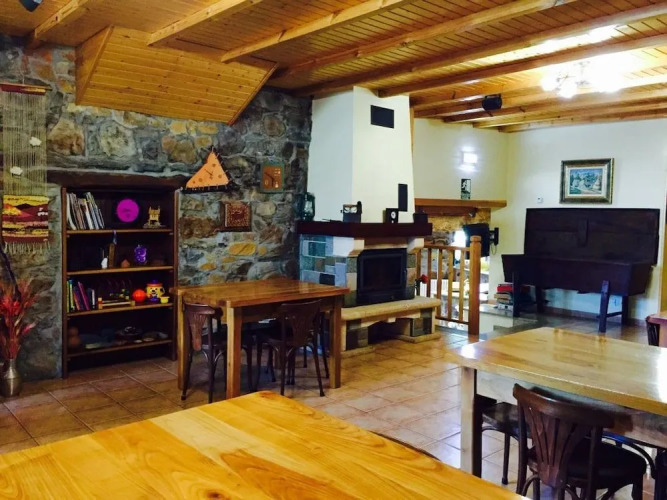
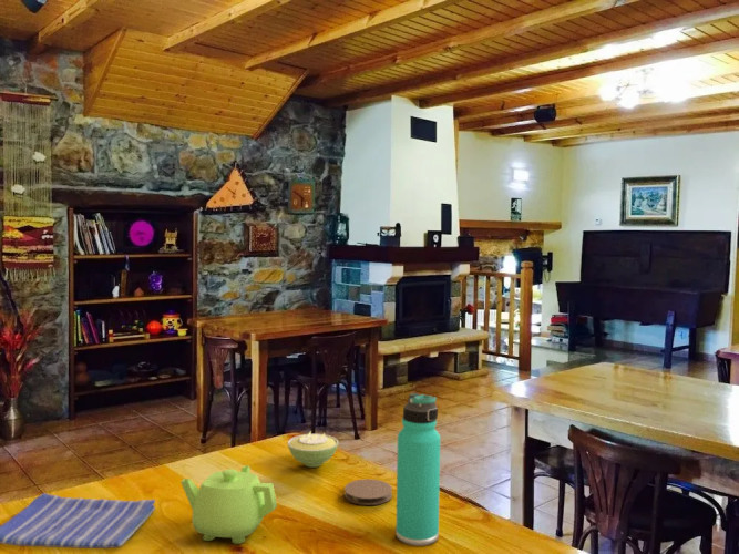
+ dish towel [0,492,156,550]
+ coaster [343,478,393,506]
+ sugar bowl [287,430,340,469]
+ teapot [179,465,278,545]
+ thermos bottle [394,392,441,546]
